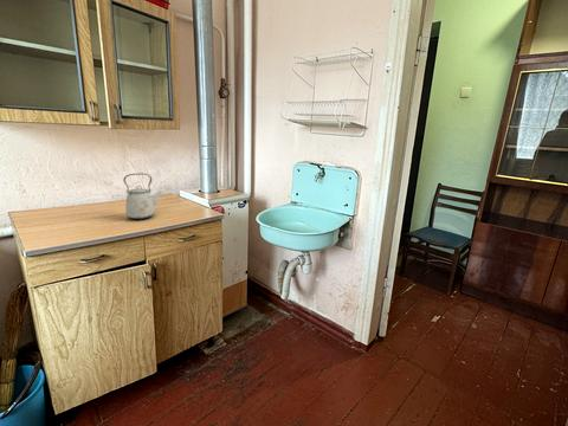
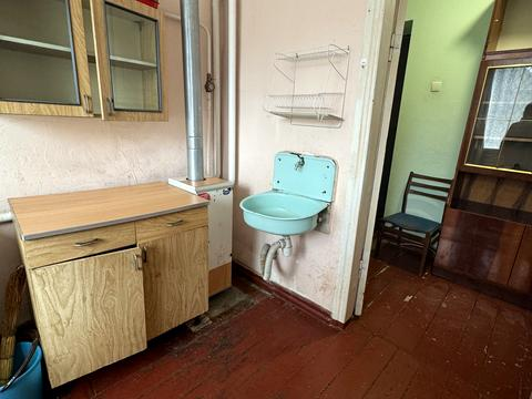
- kettle [122,173,163,220]
